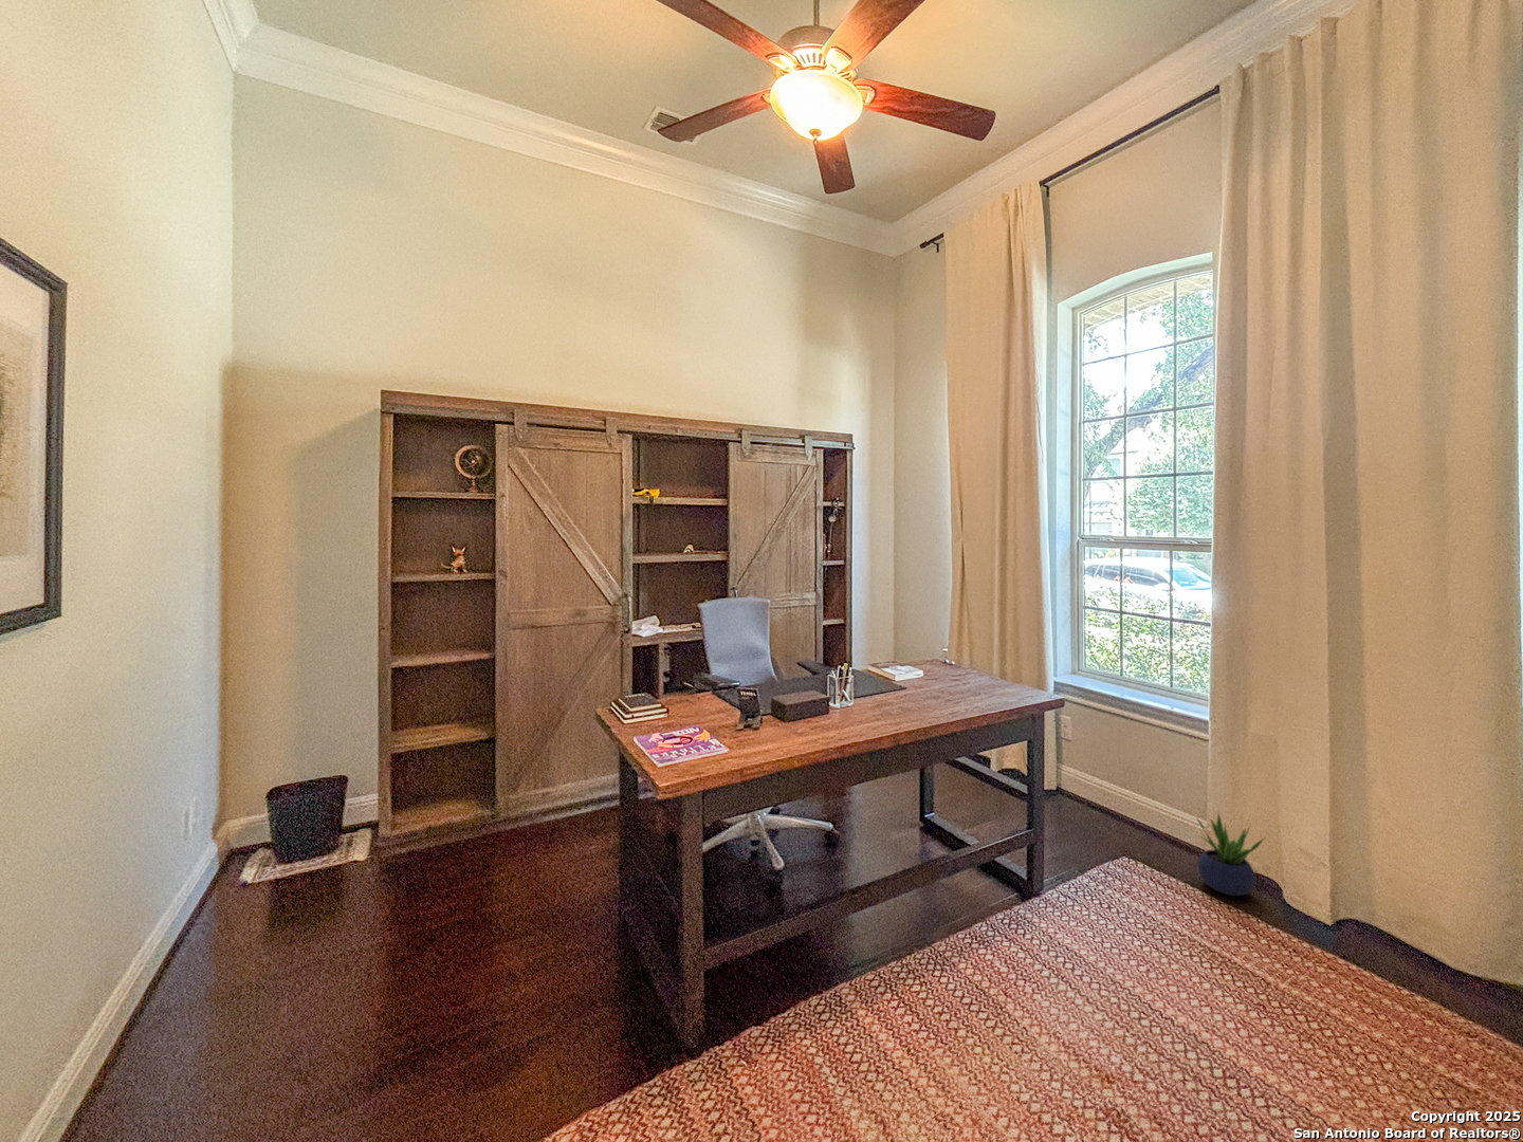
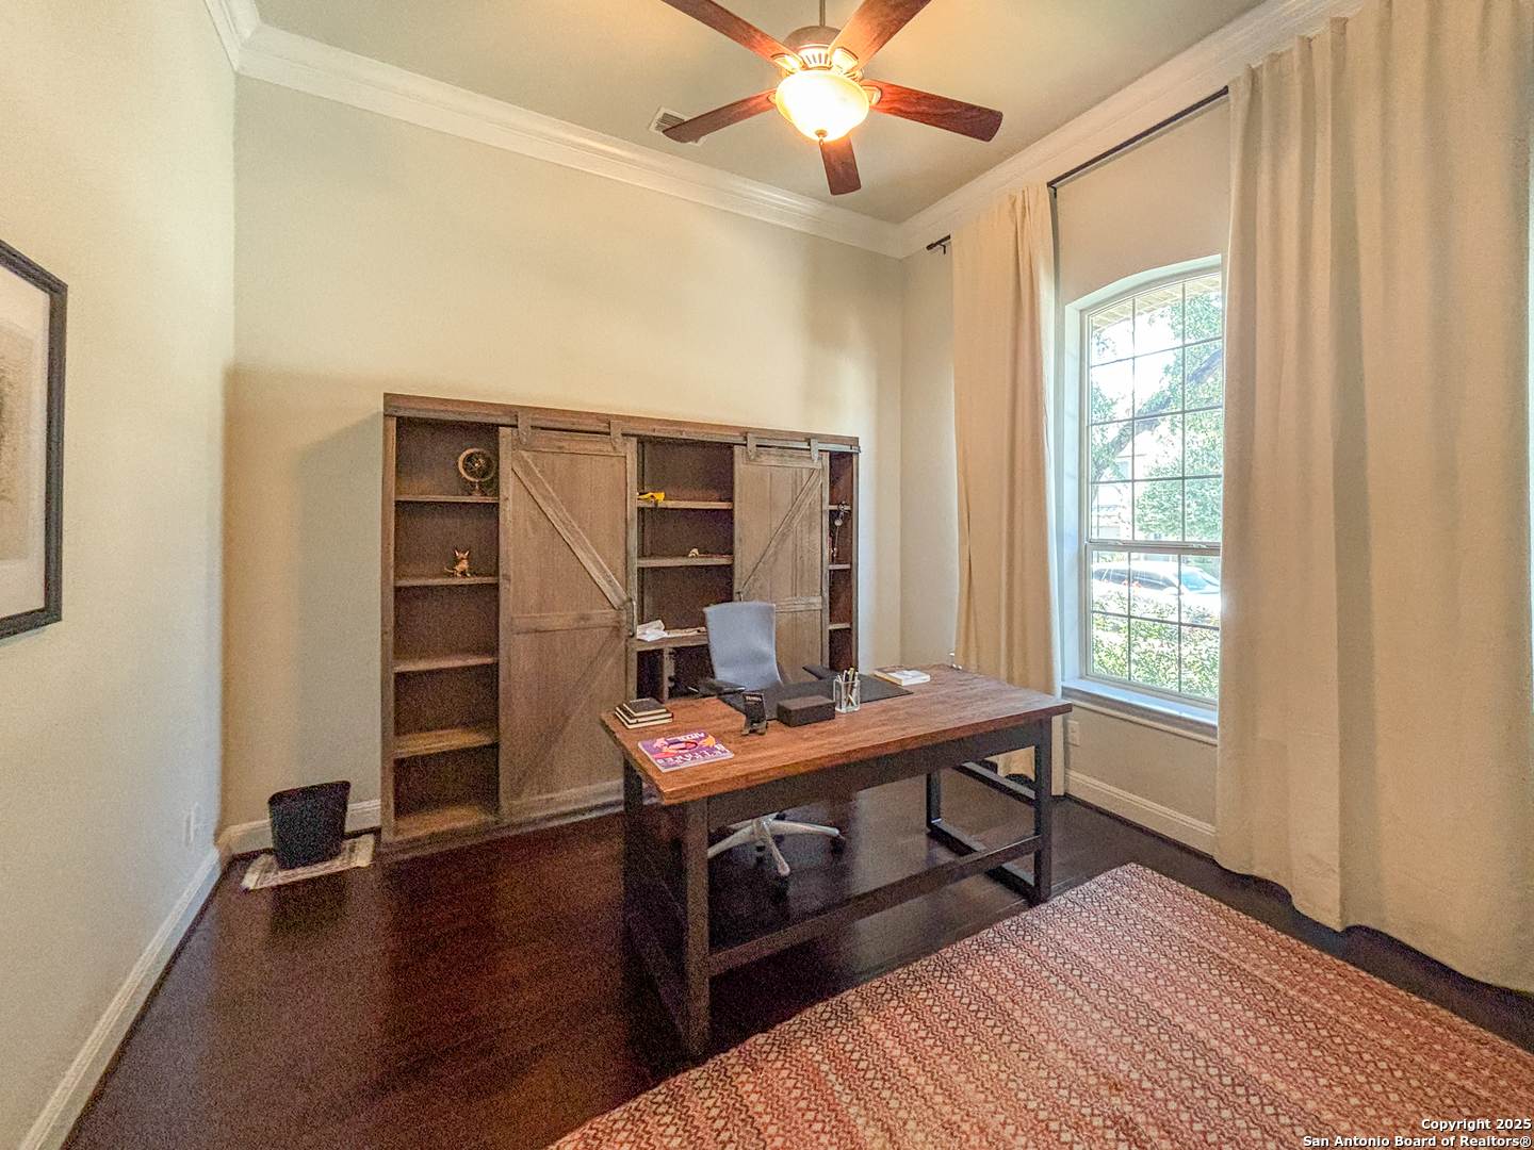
- potted plant [1196,811,1265,896]
